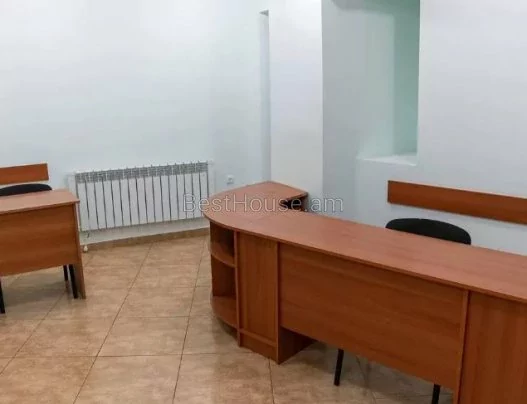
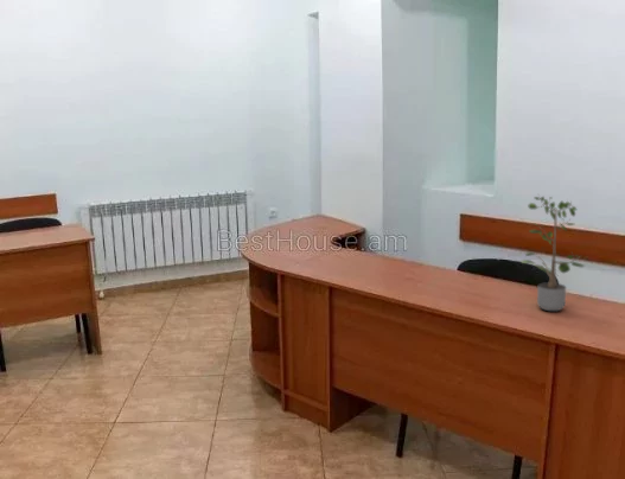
+ potted plant [519,194,586,312]
